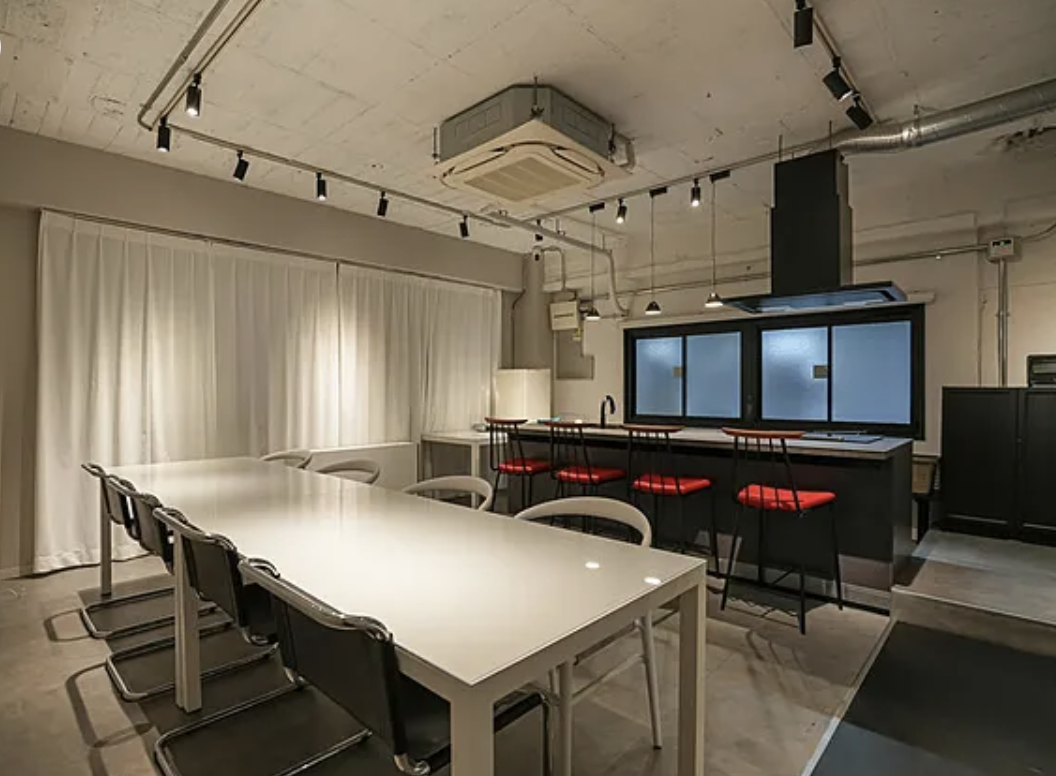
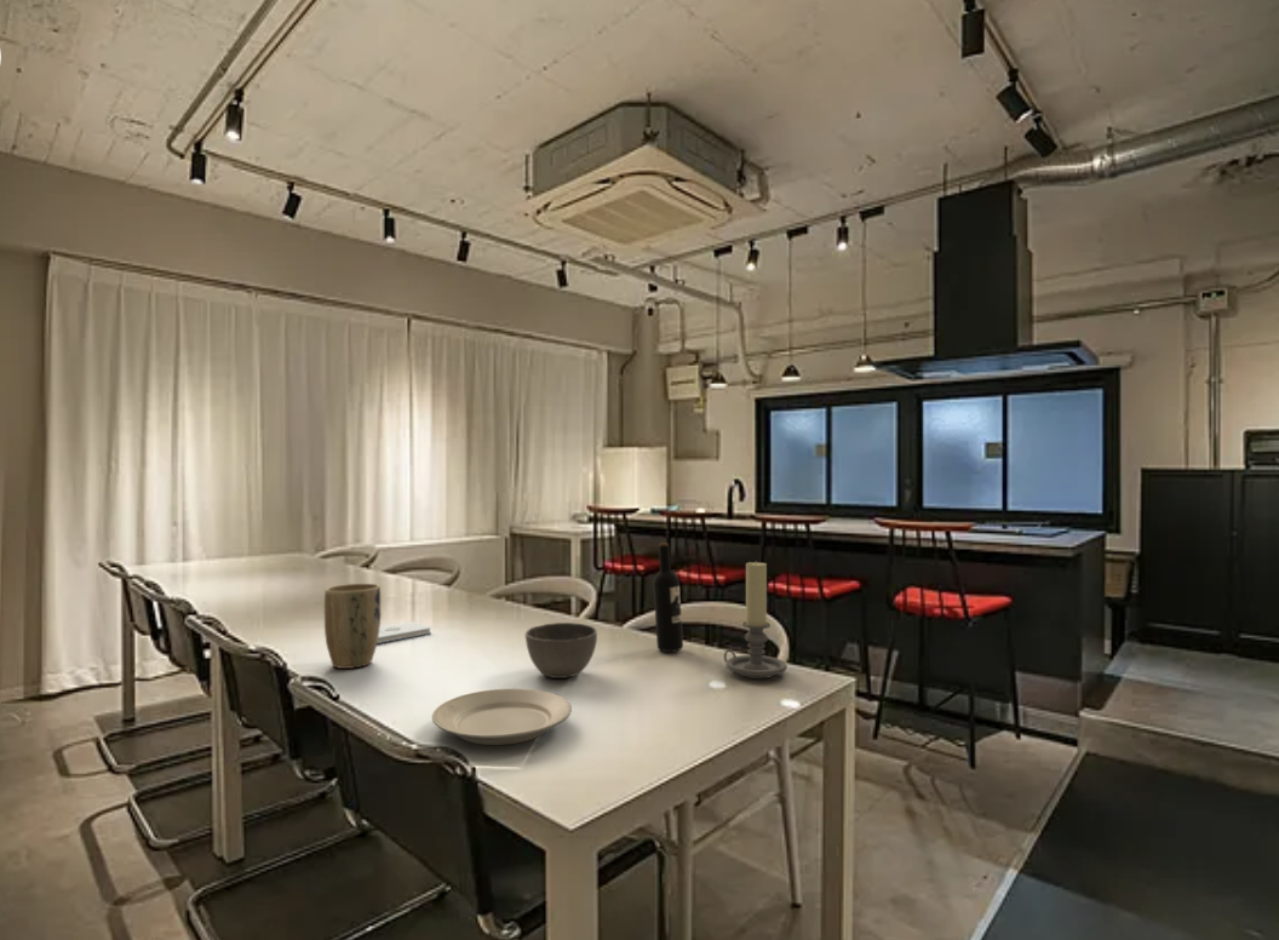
+ wine bottle [652,541,684,653]
+ notepad [377,620,432,644]
+ plant pot [323,583,383,670]
+ candle holder [723,560,788,680]
+ bowl [524,621,598,680]
+ plate [431,688,573,746]
